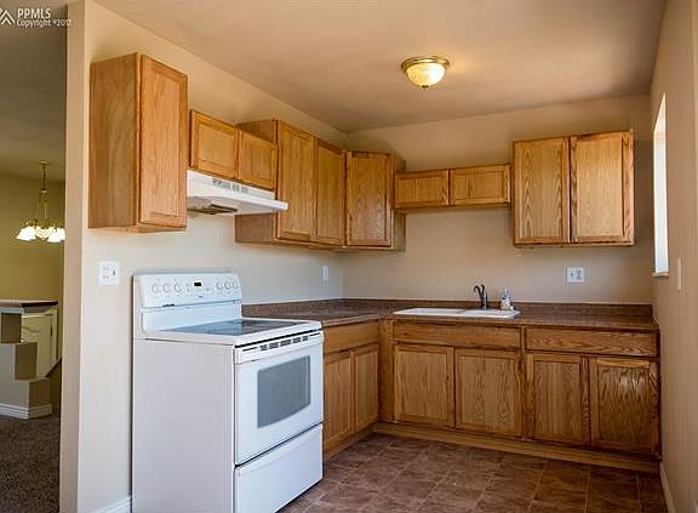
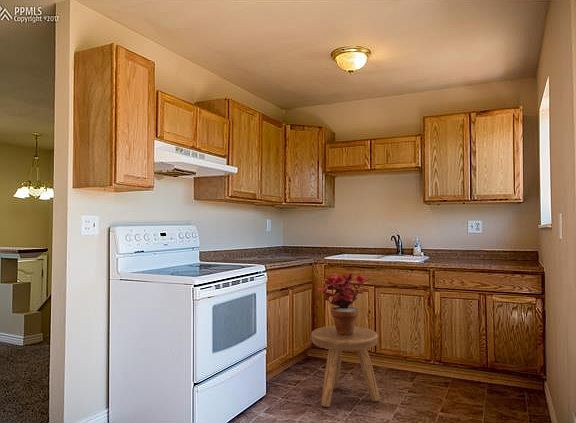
+ stool [310,325,381,408]
+ potted plant [316,272,371,335]
